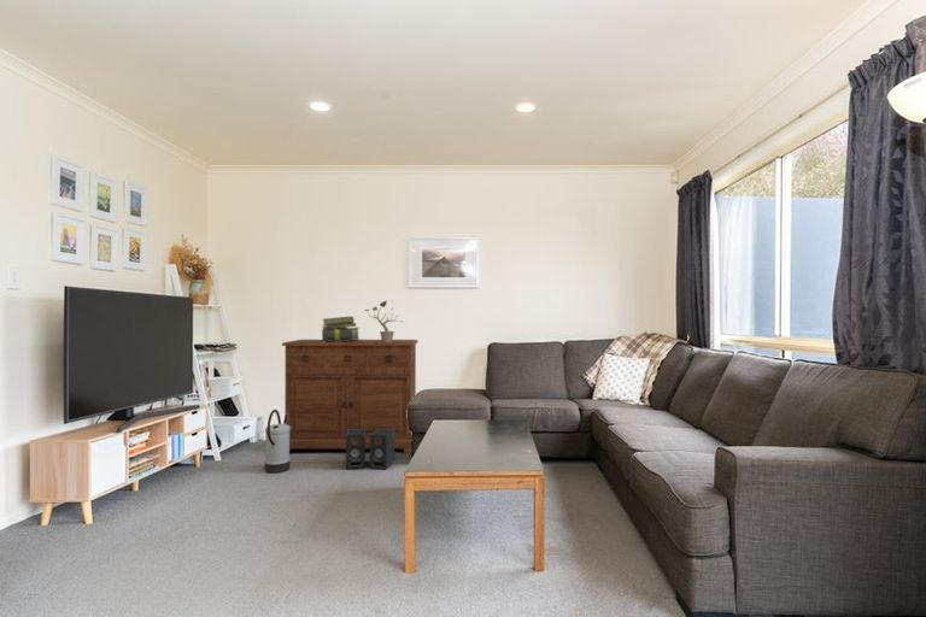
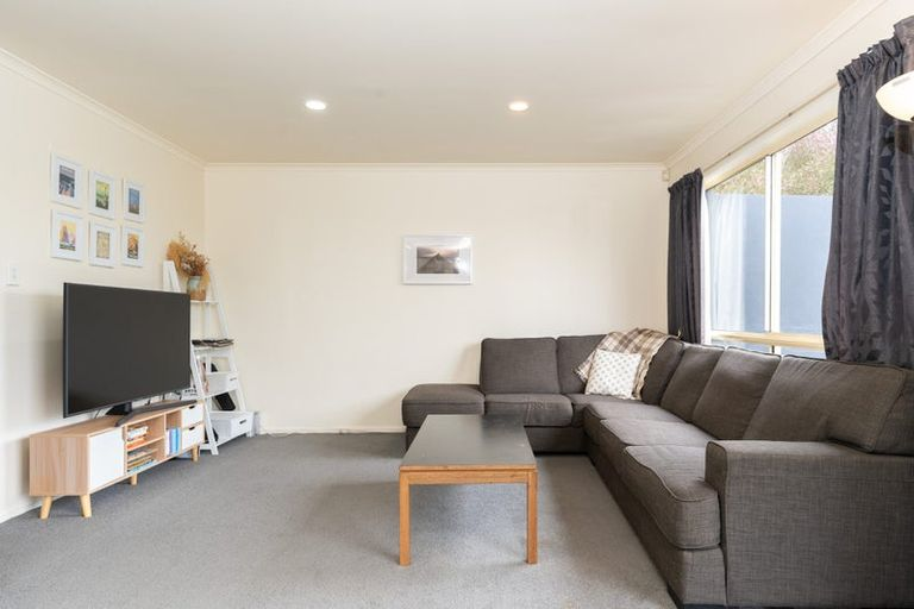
- stack of books [321,316,361,342]
- watering can [264,409,291,475]
- speaker [345,429,395,471]
- sideboard [281,339,420,454]
- potted plant [363,299,402,342]
